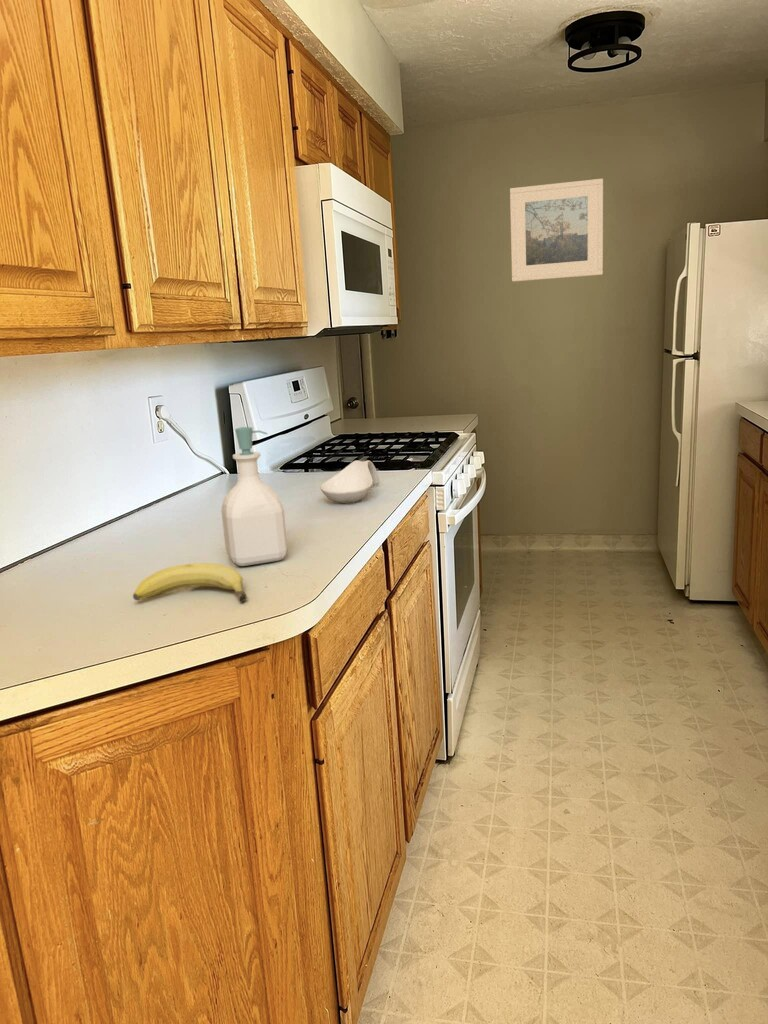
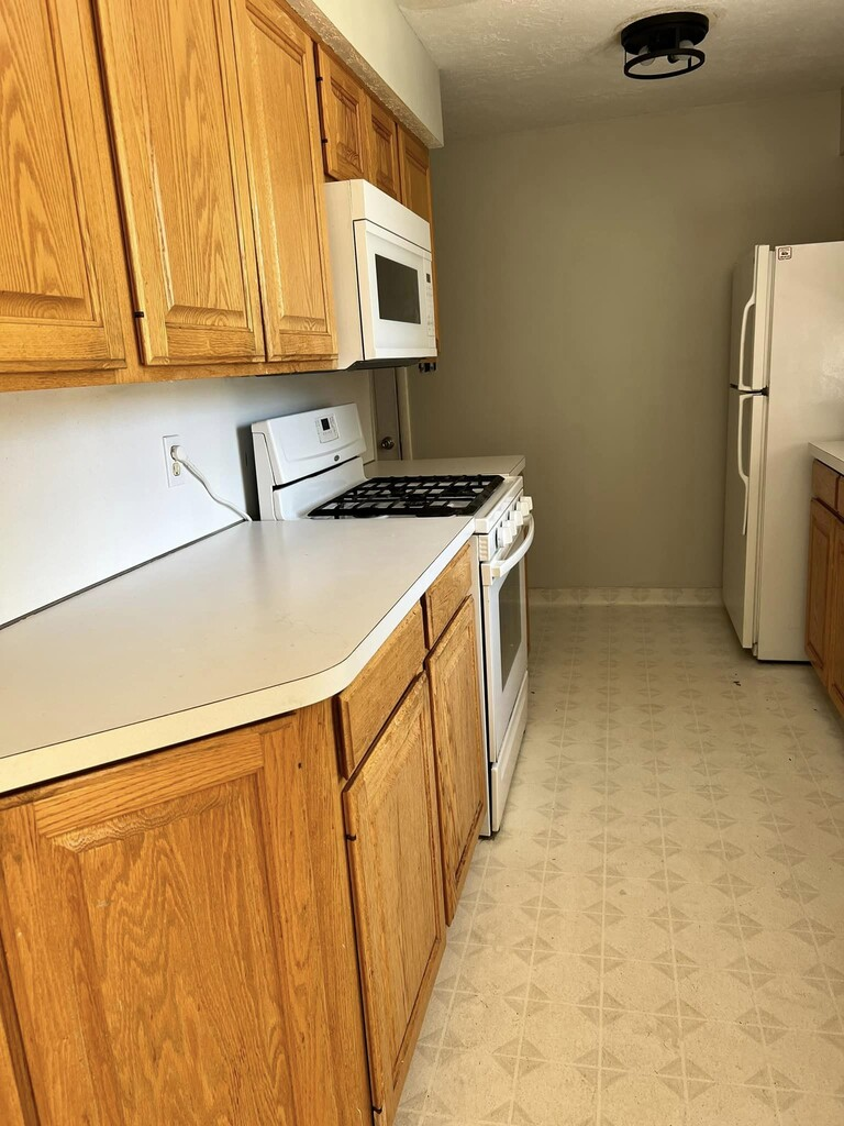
- spoon rest [319,459,380,504]
- soap bottle [220,426,288,567]
- fruit [132,562,248,603]
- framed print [509,178,604,282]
